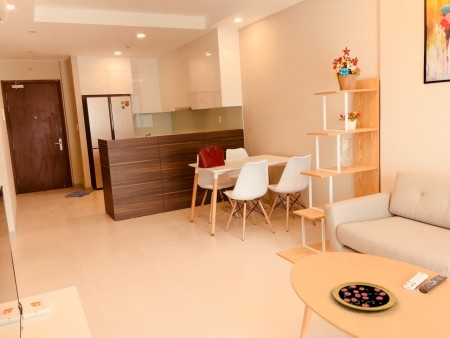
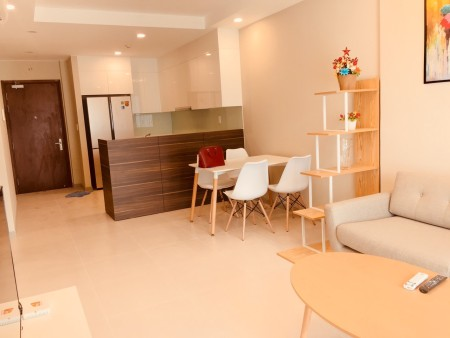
- pizza [332,281,397,311]
